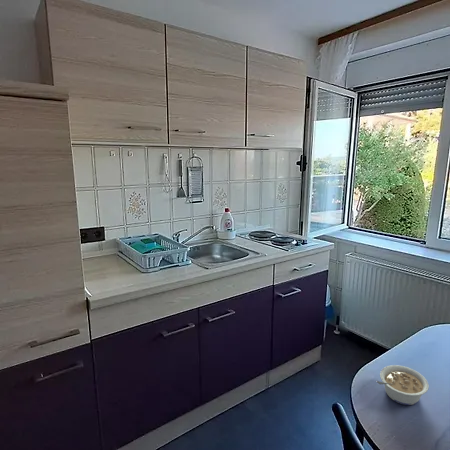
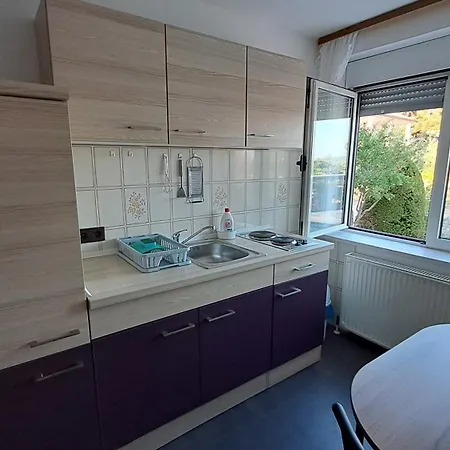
- legume [376,364,430,406]
